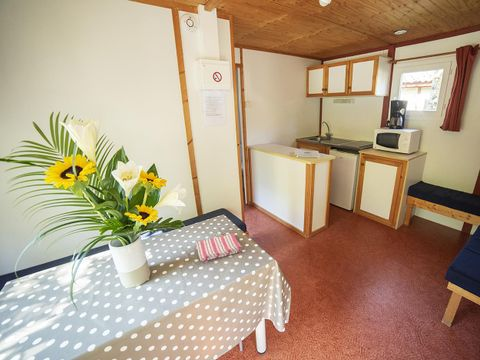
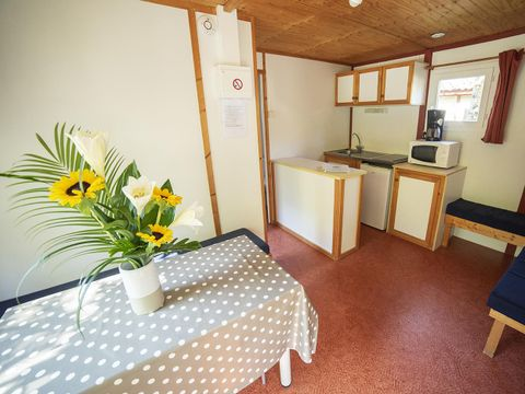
- dish towel [195,232,243,262]
